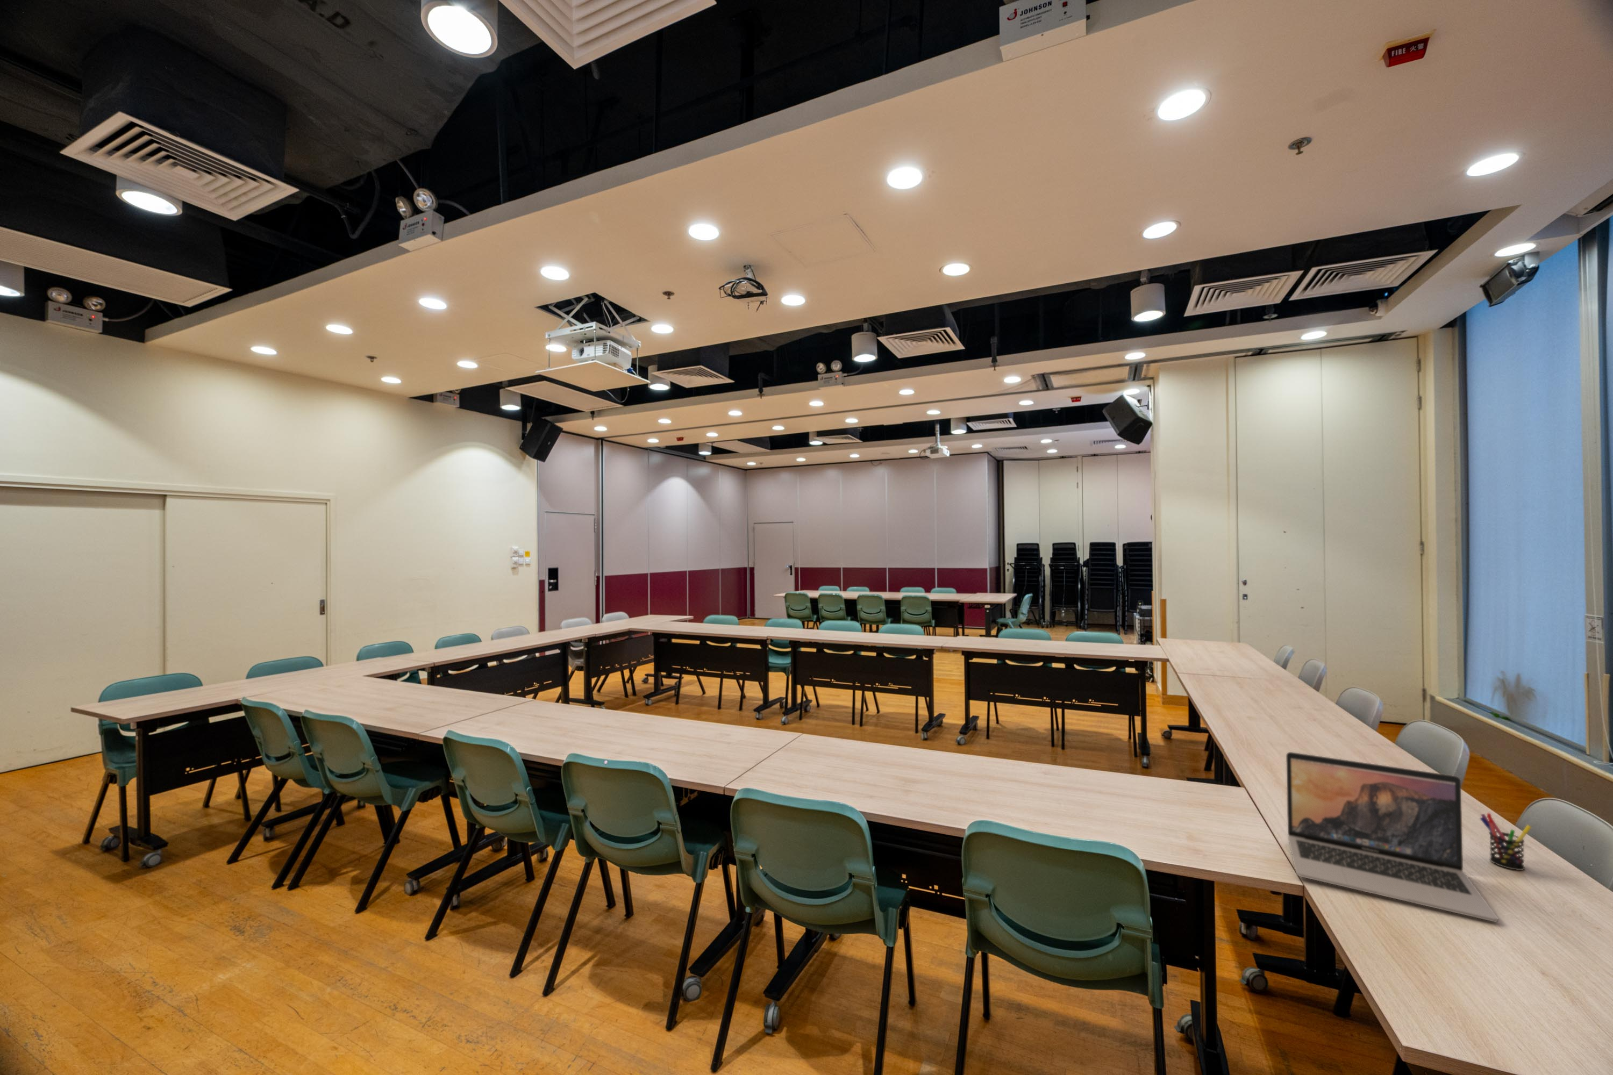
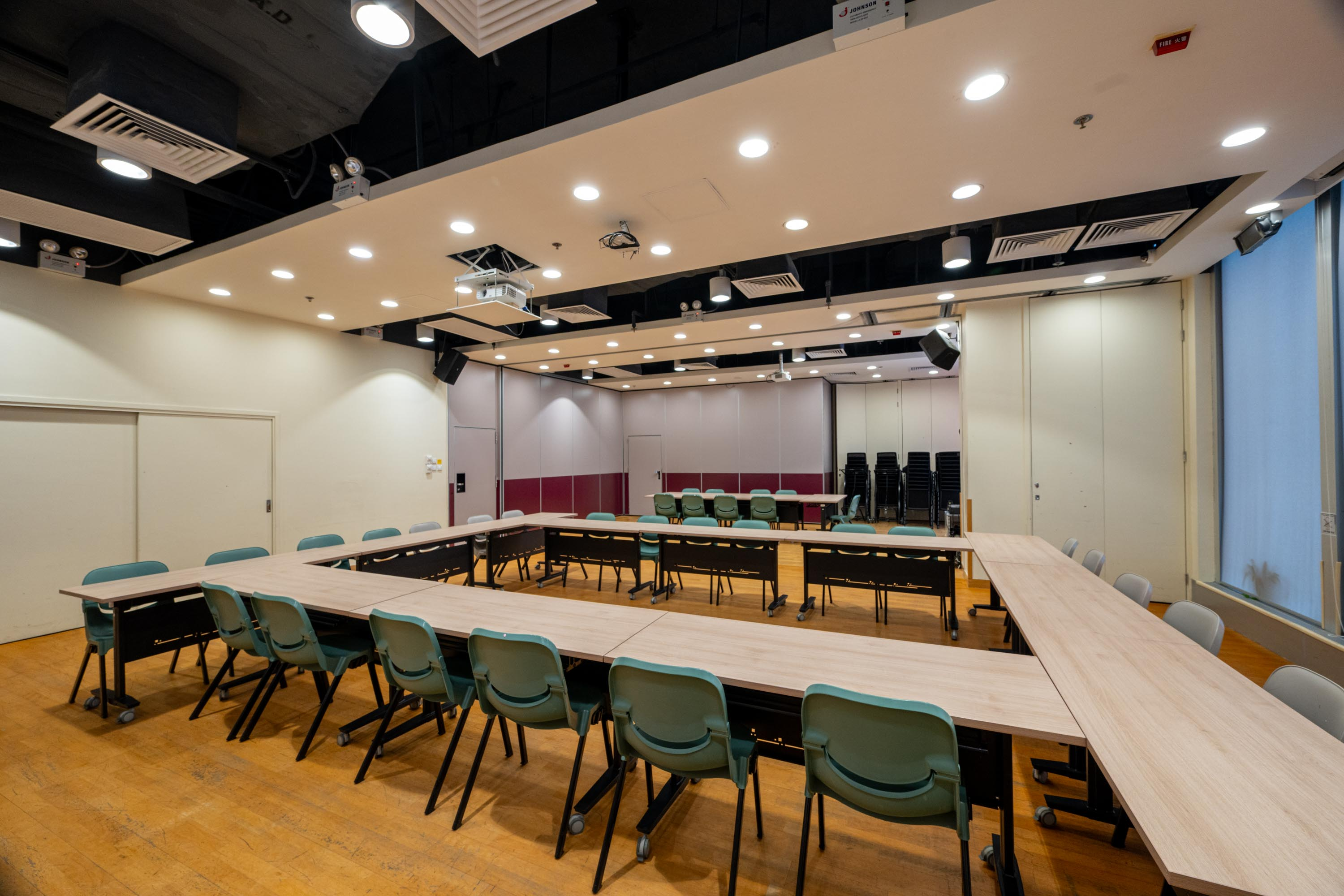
- laptop [1285,751,1499,923]
- pen holder [1479,812,1533,871]
